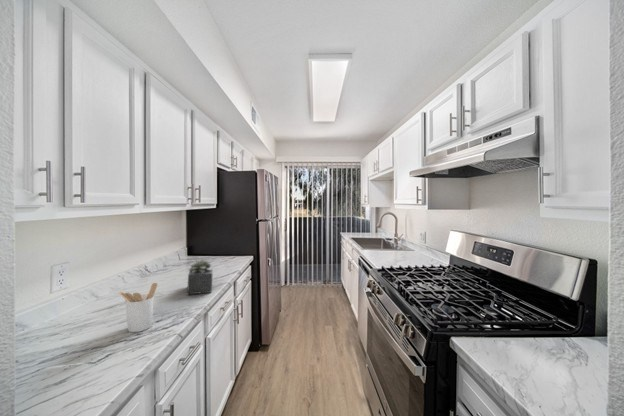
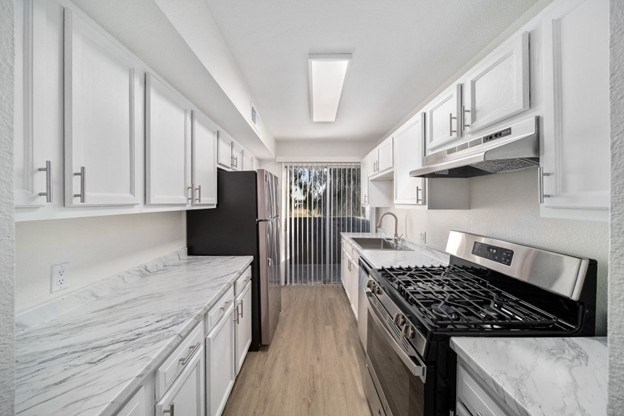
- succulent plant [186,258,214,296]
- utensil holder [118,282,158,333]
